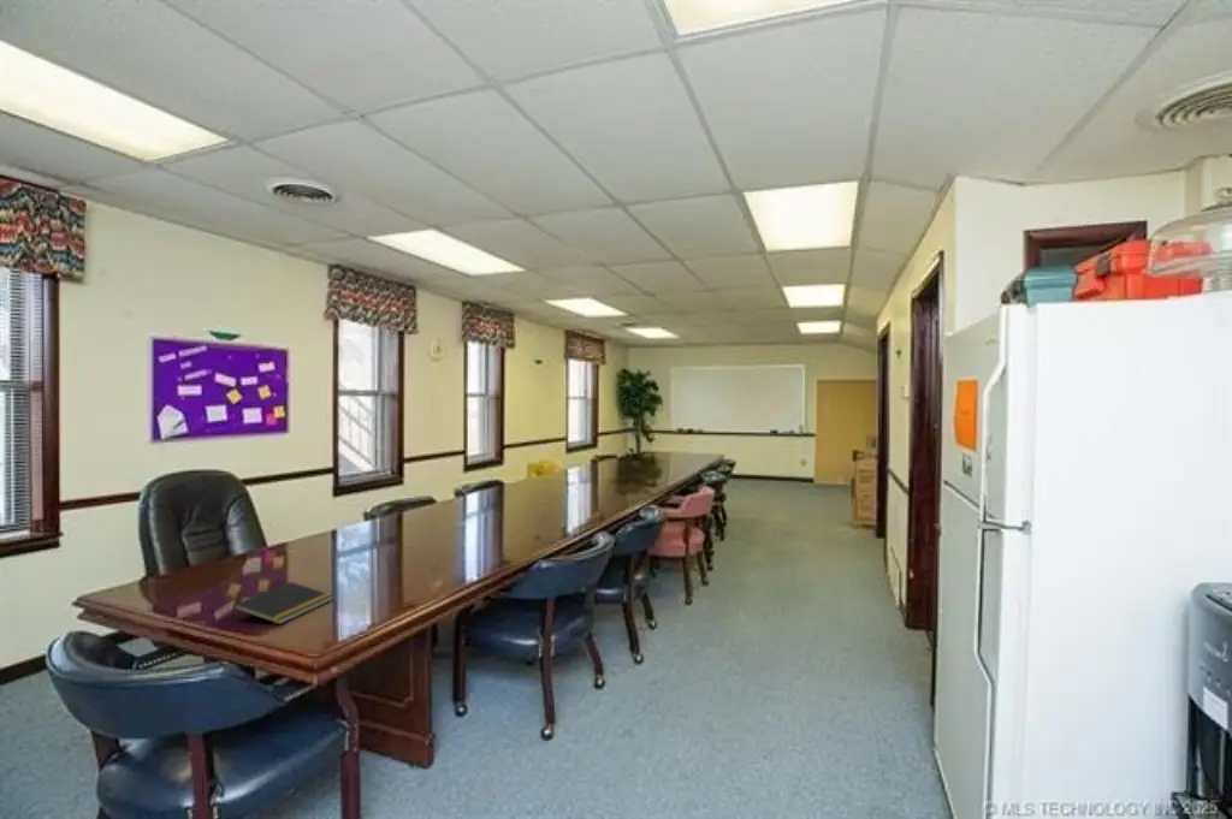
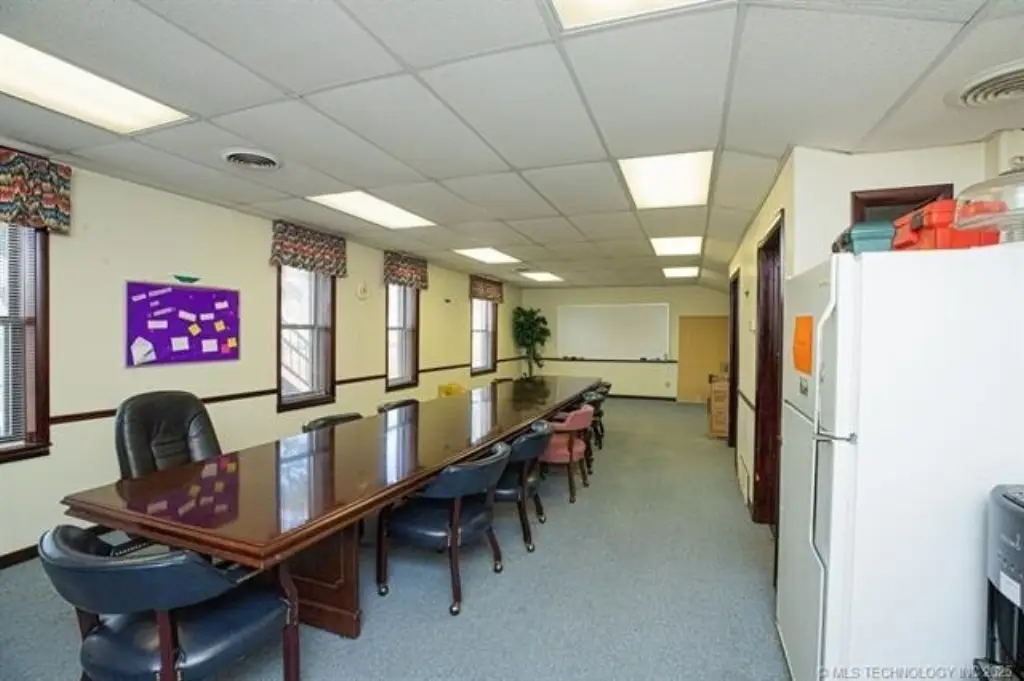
- notepad [230,581,334,625]
